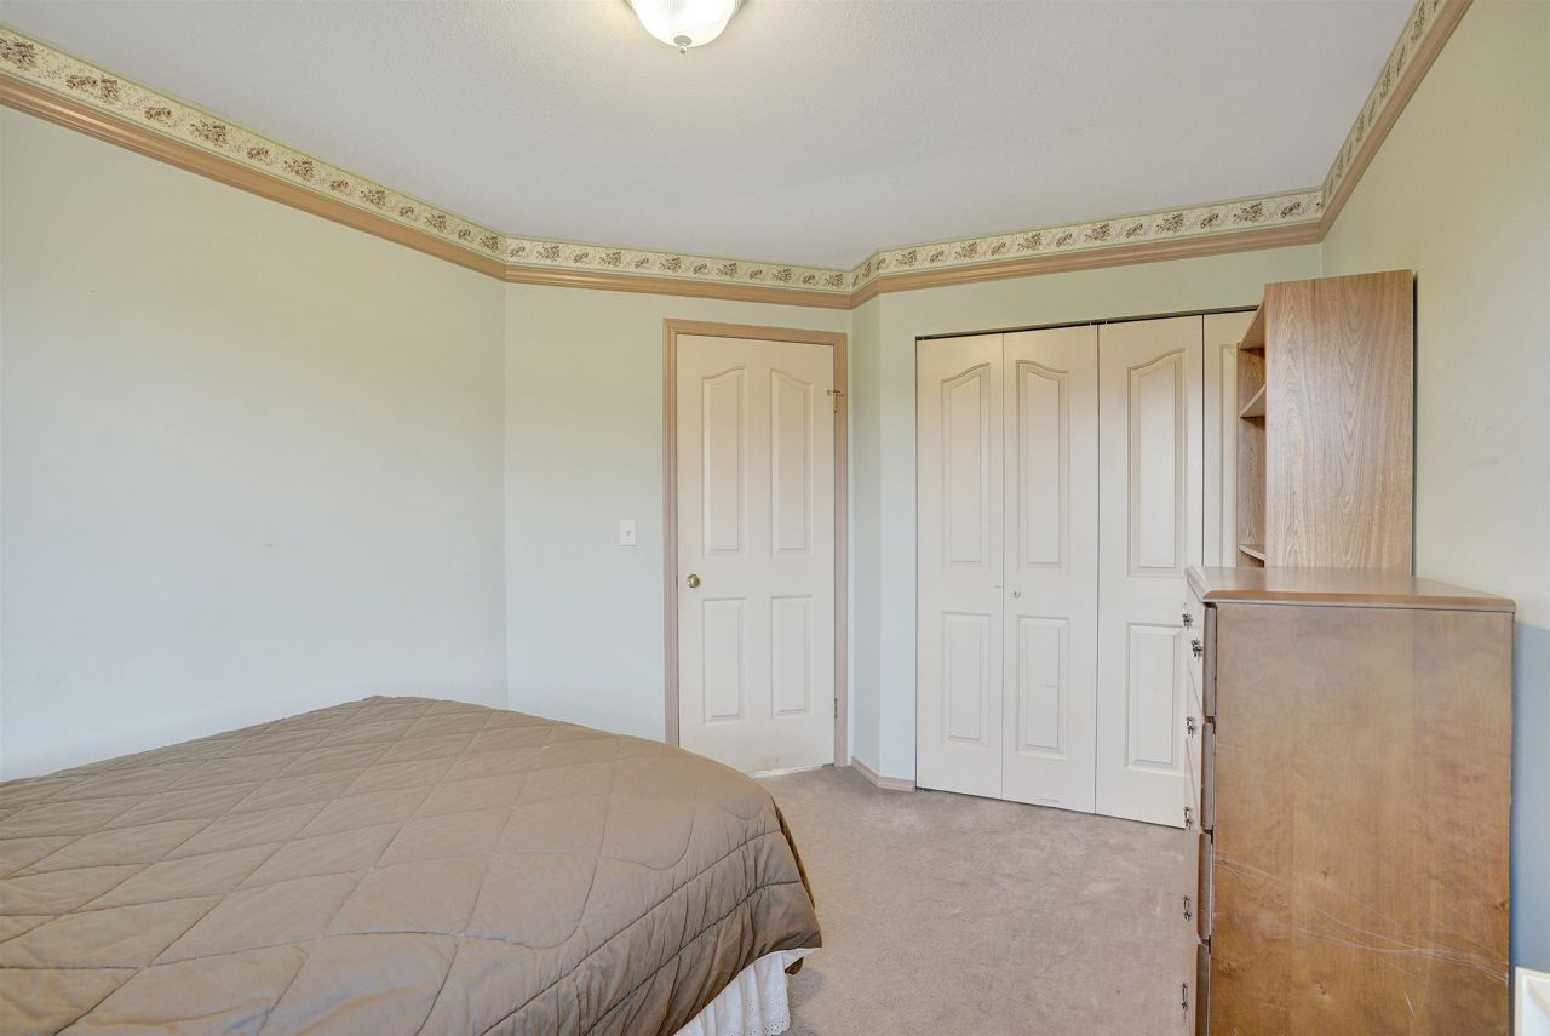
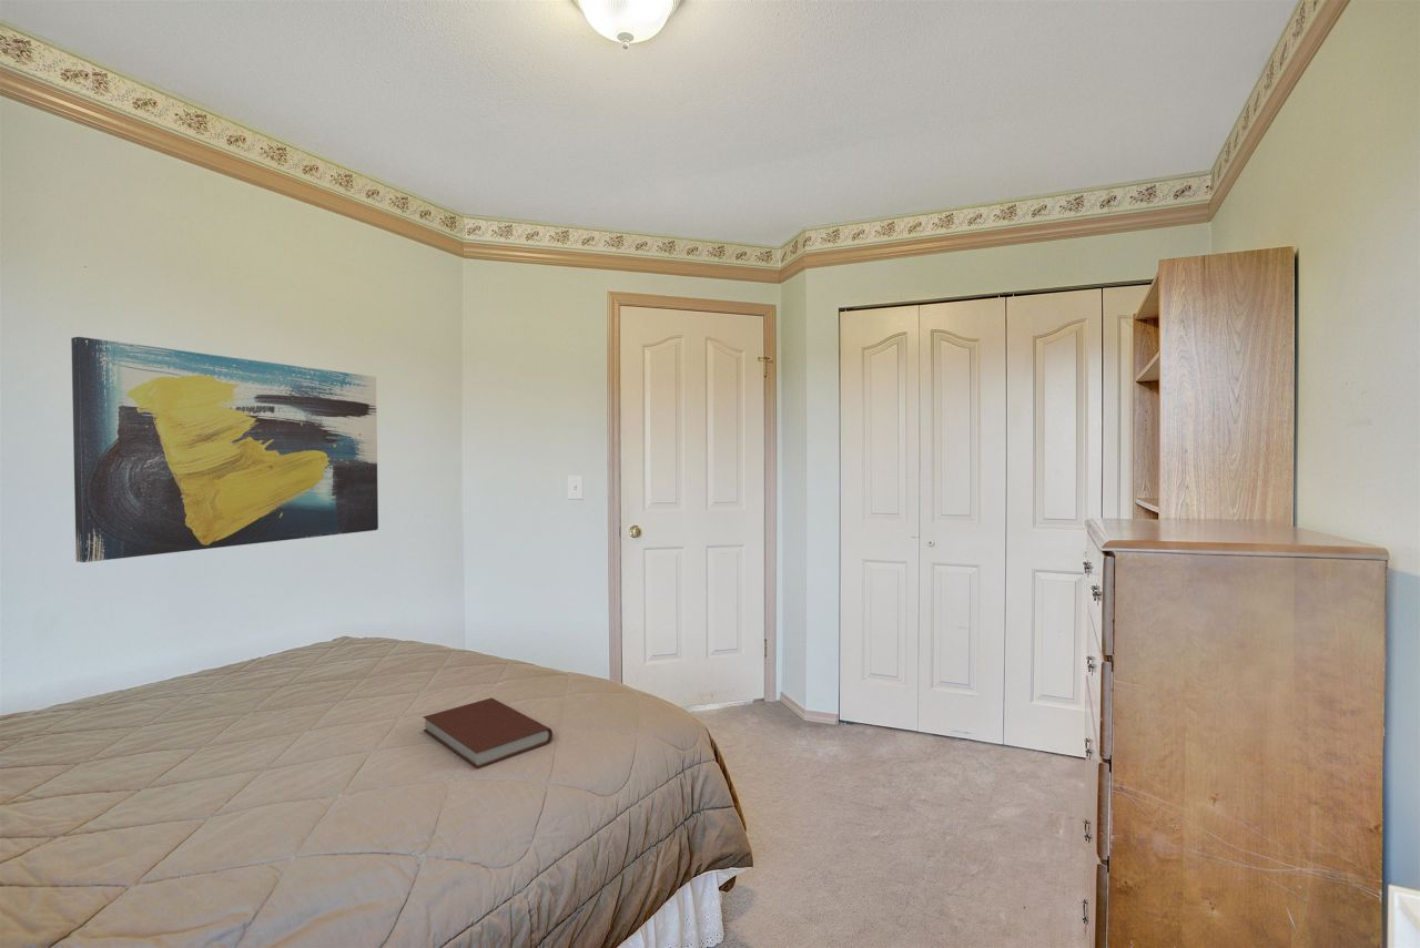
+ wall art [70,336,379,563]
+ book [422,697,554,769]
